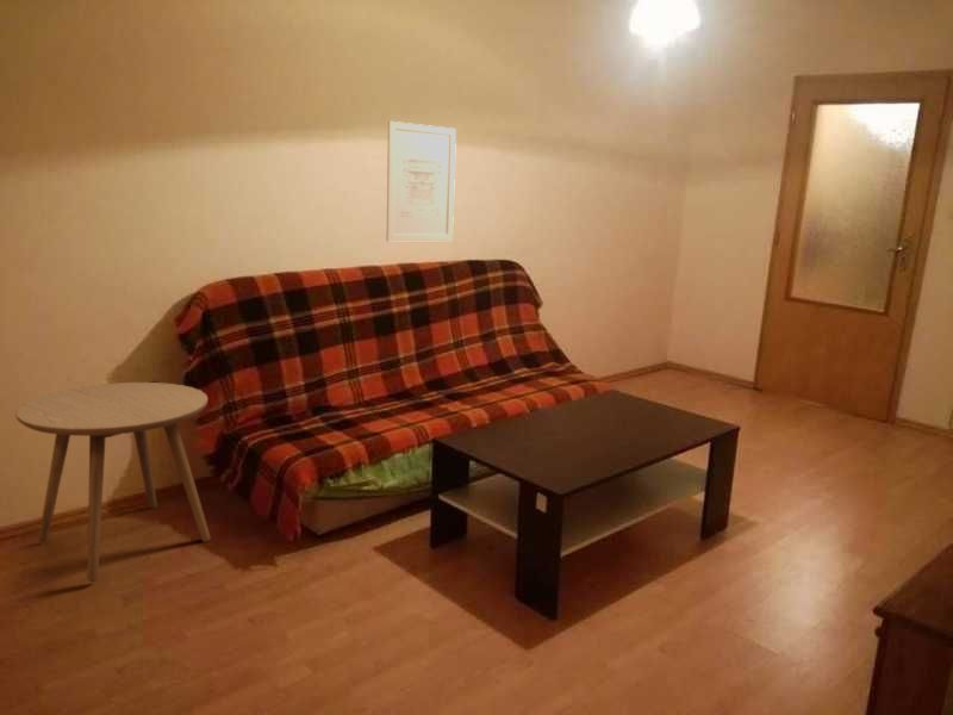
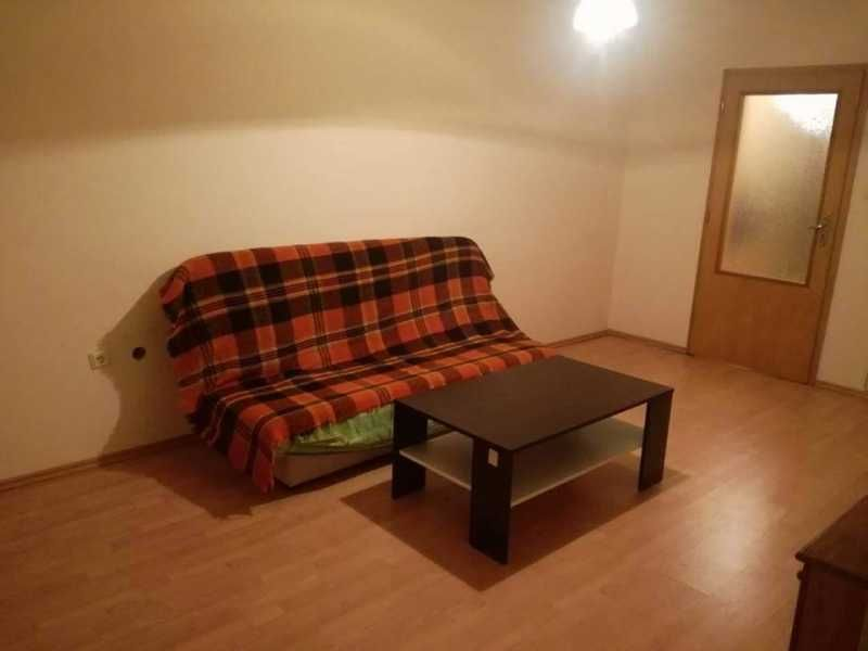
- side table [14,381,211,583]
- wall art [386,120,457,242]
